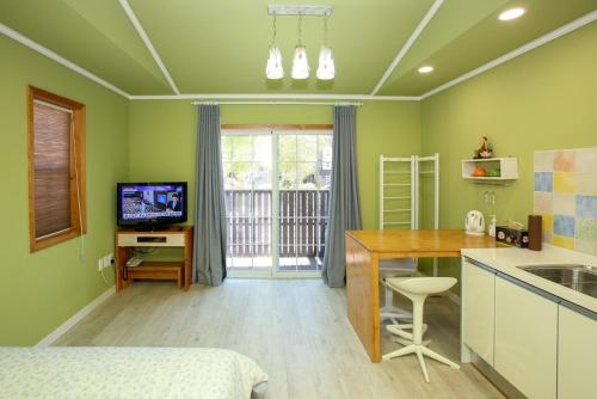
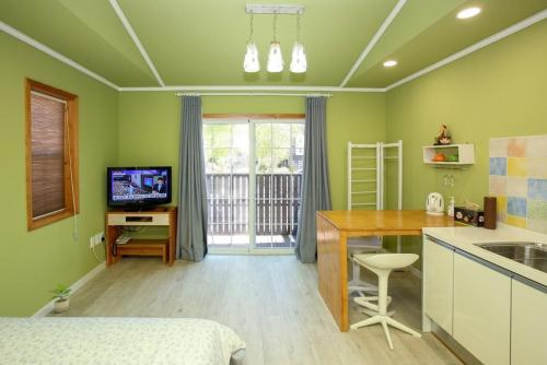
+ potted plant [45,281,73,314]
